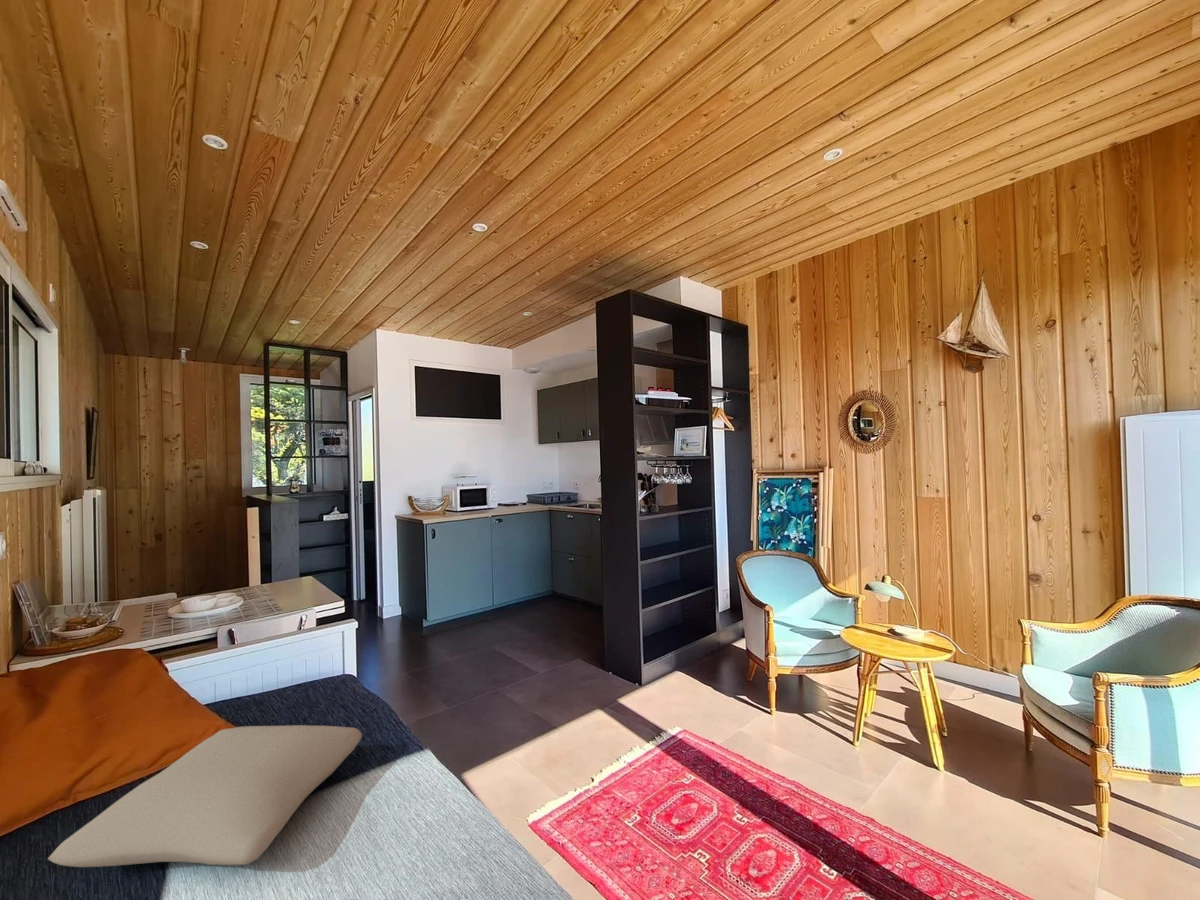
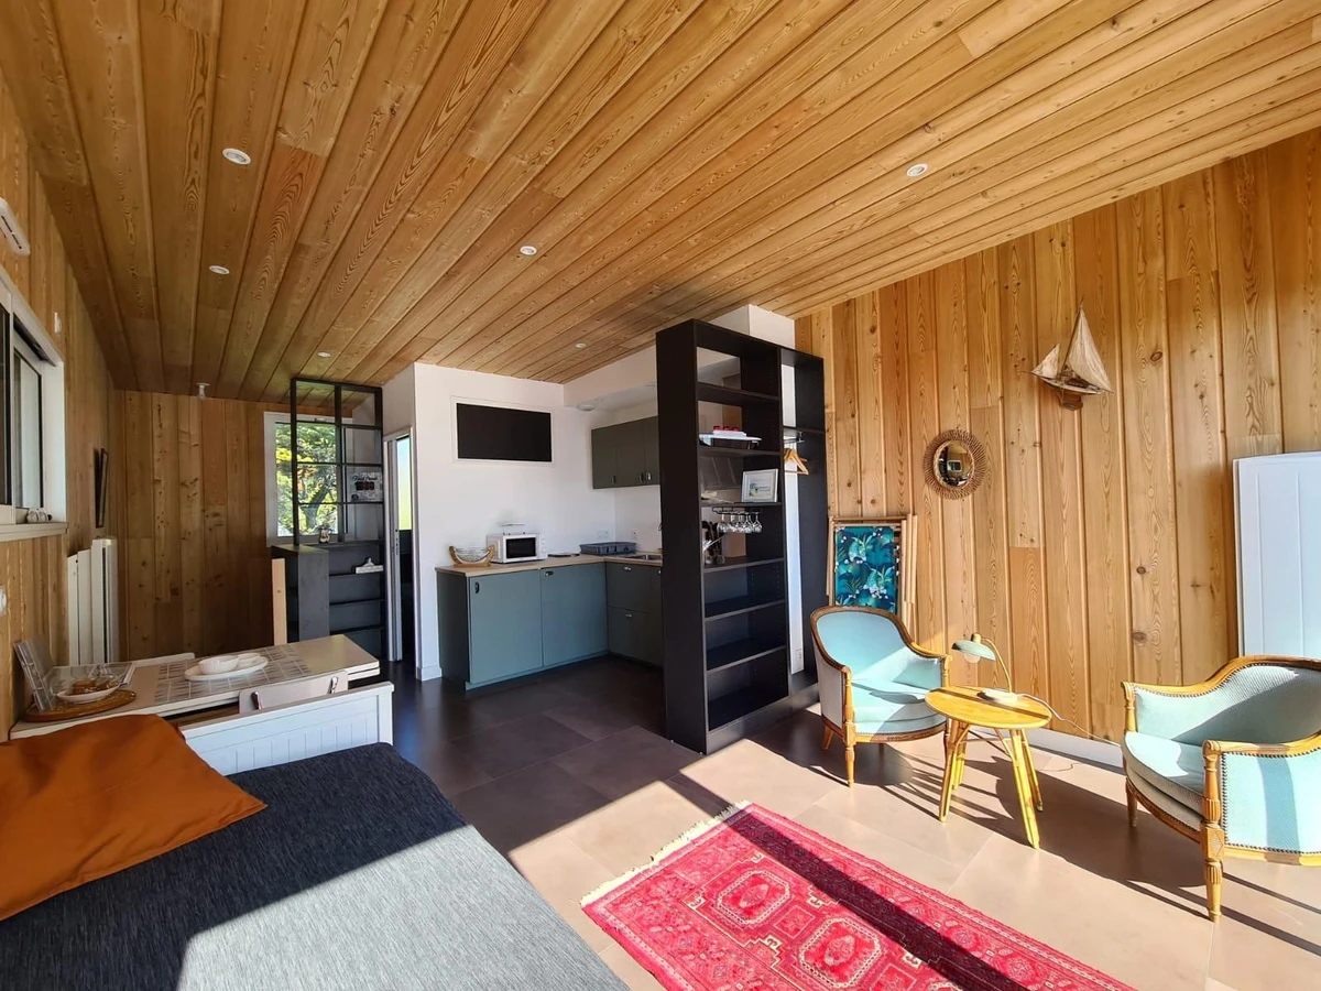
- cushion [47,724,363,868]
